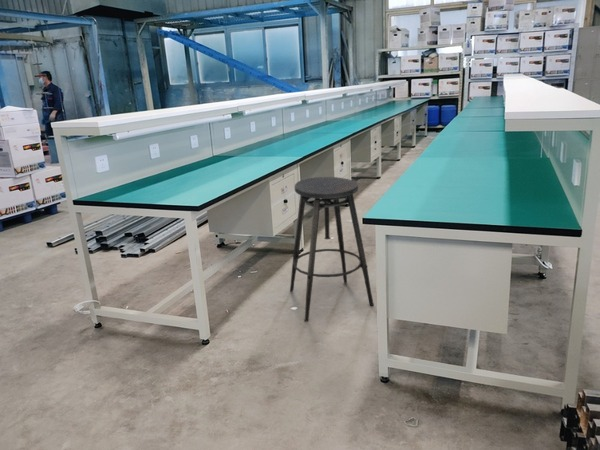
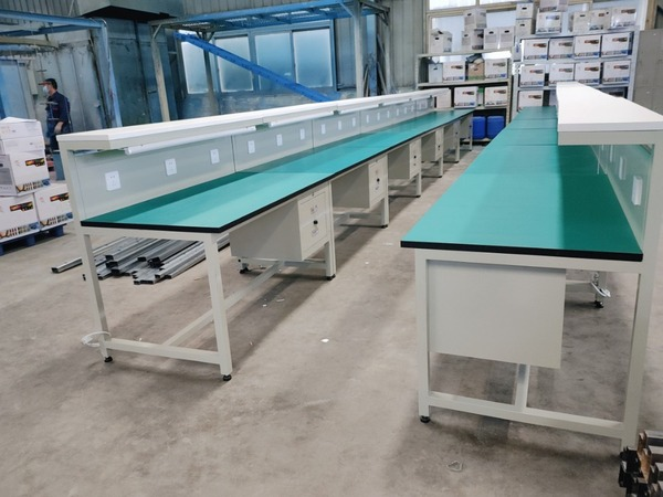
- stool [289,176,375,322]
